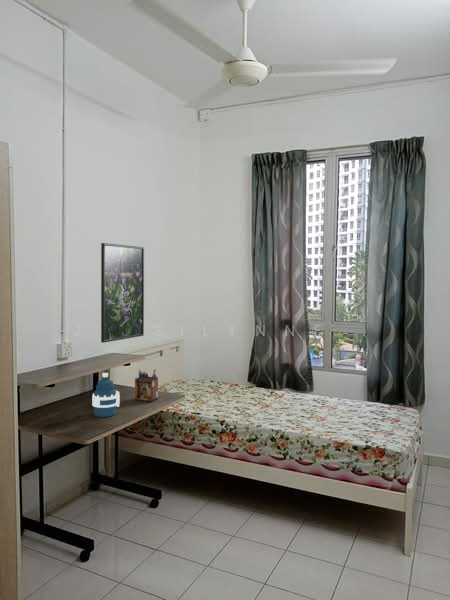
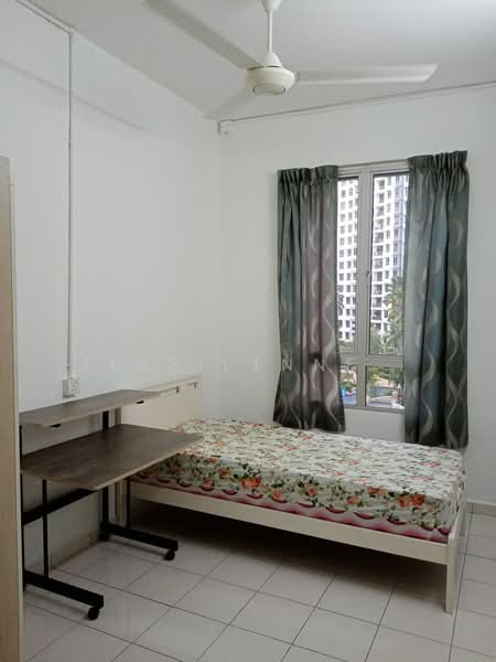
- desk organizer [134,369,159,402]
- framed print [100,242,145,344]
- water bottle [91,372,121,418]
